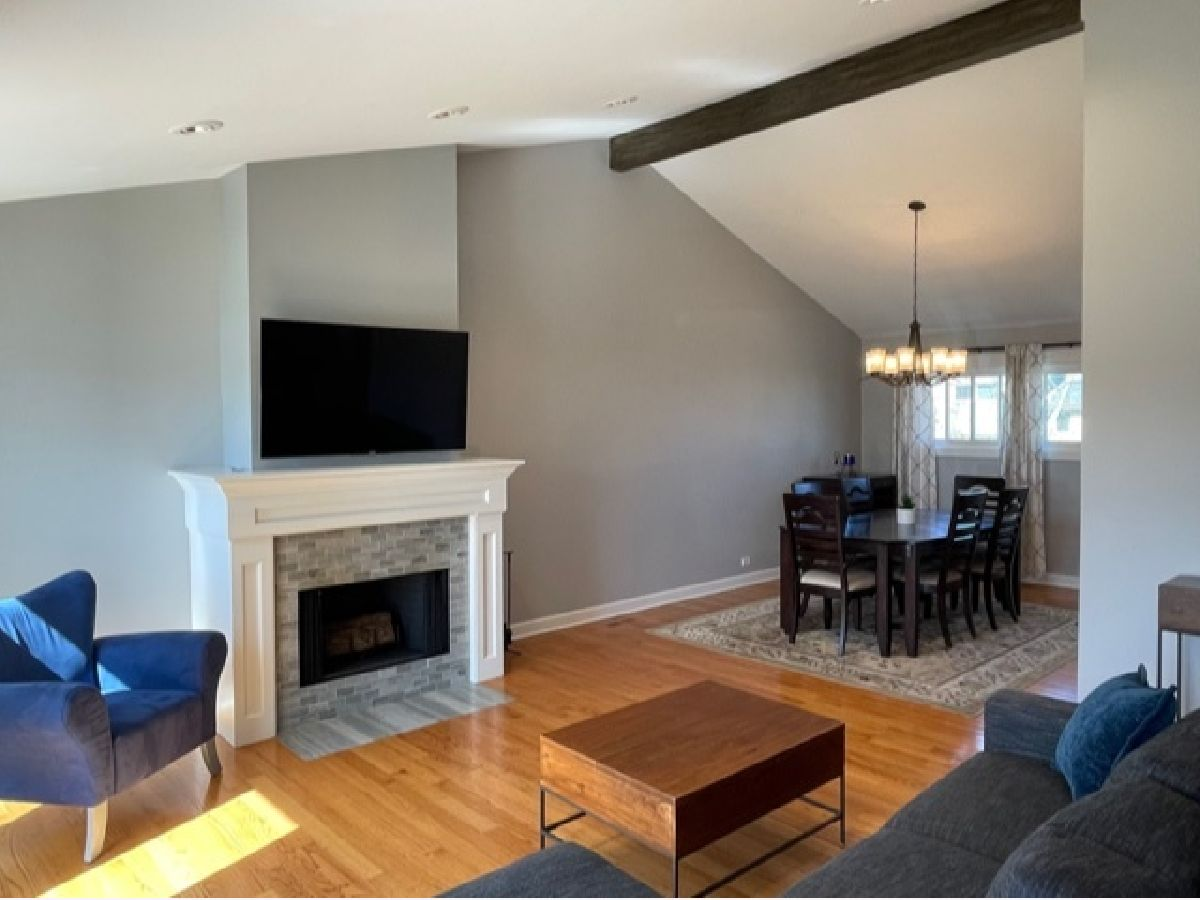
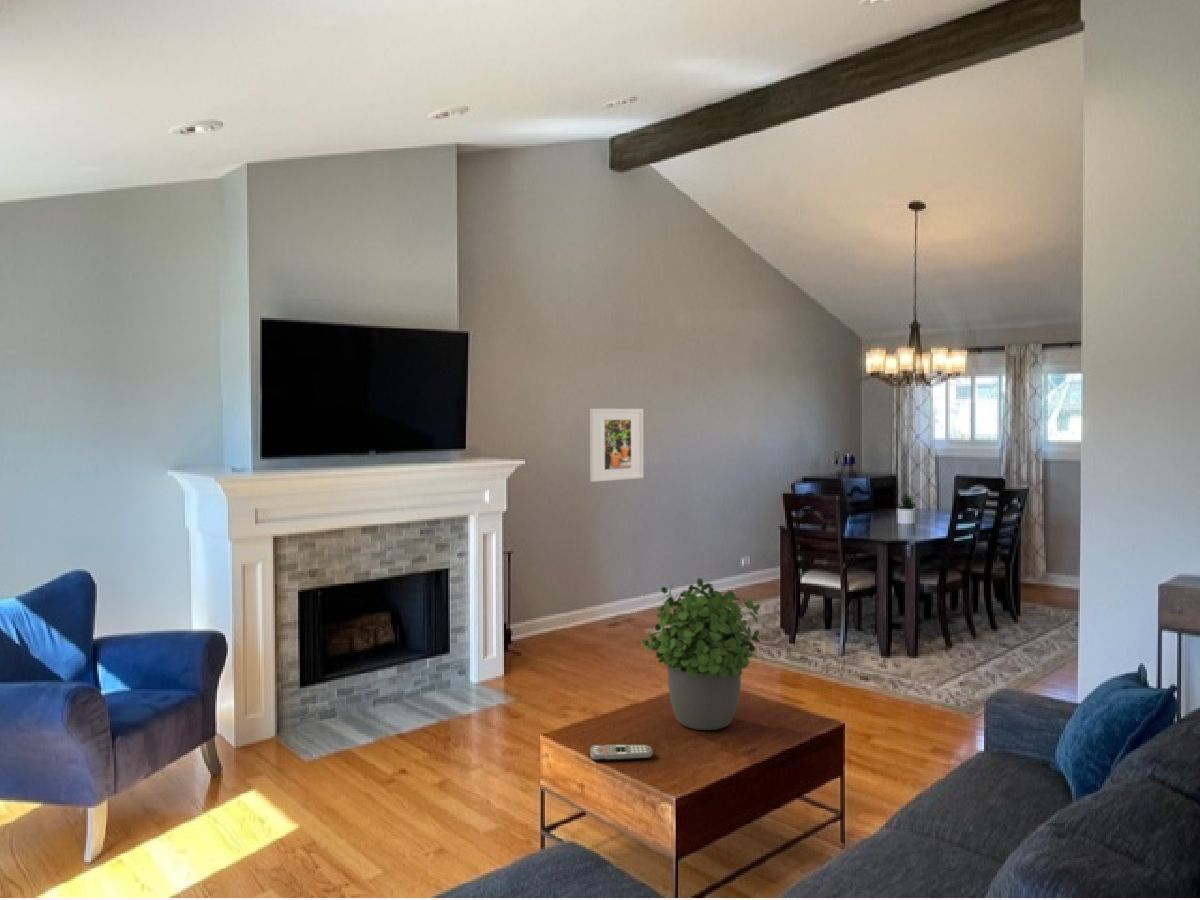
+ potted plant [641,577,763,731]
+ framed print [589,408,644,483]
+ remote control [589,744,654,762]
